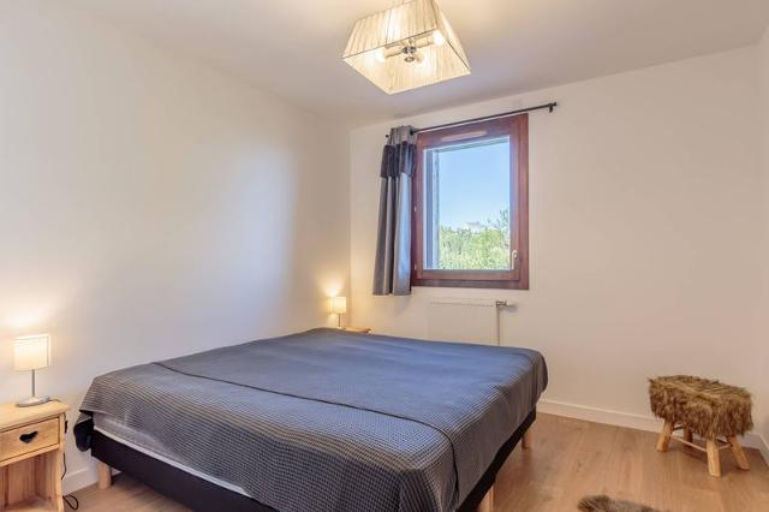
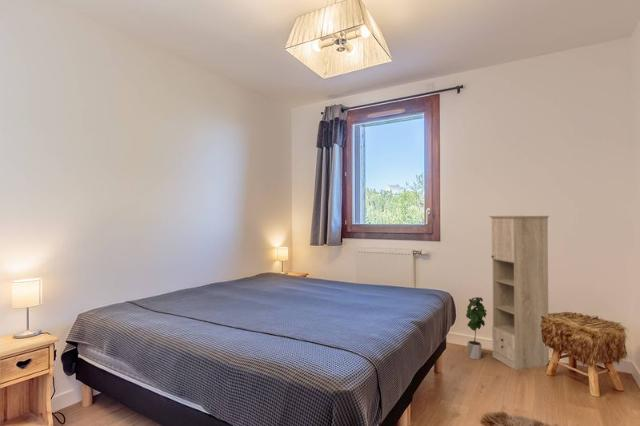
+ storage cabinet [488,215,550,370]
+ potted plant [465,296,488,360]
